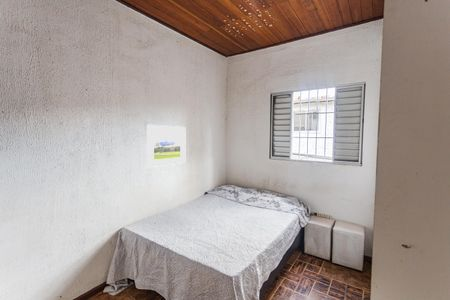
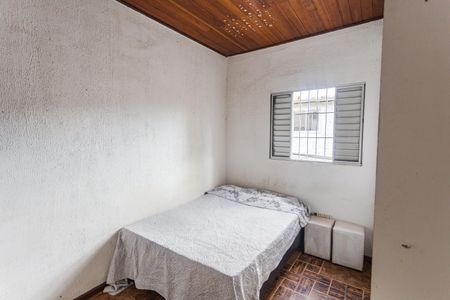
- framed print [146,124,186,168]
